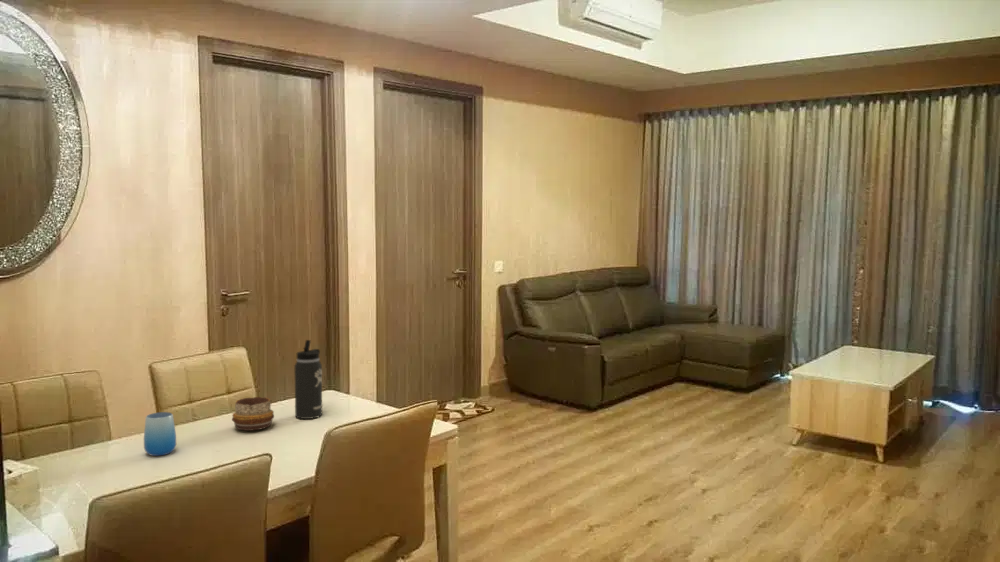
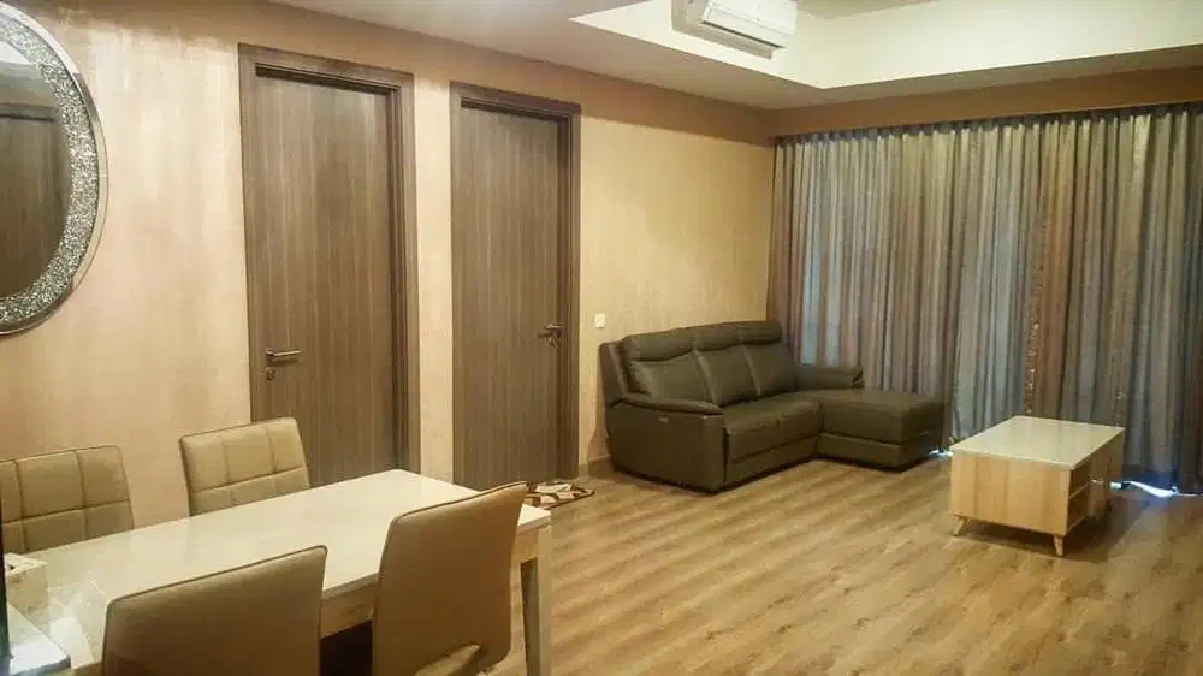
- thermos bottle [293,339,324,420]
- cup [143,411,177,457]
- decorative bowl [231,396,275,432]
